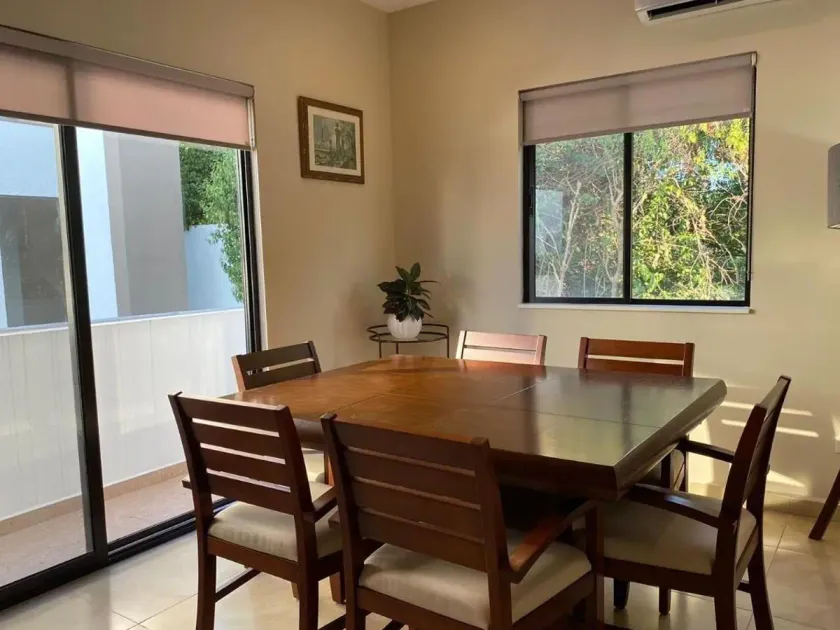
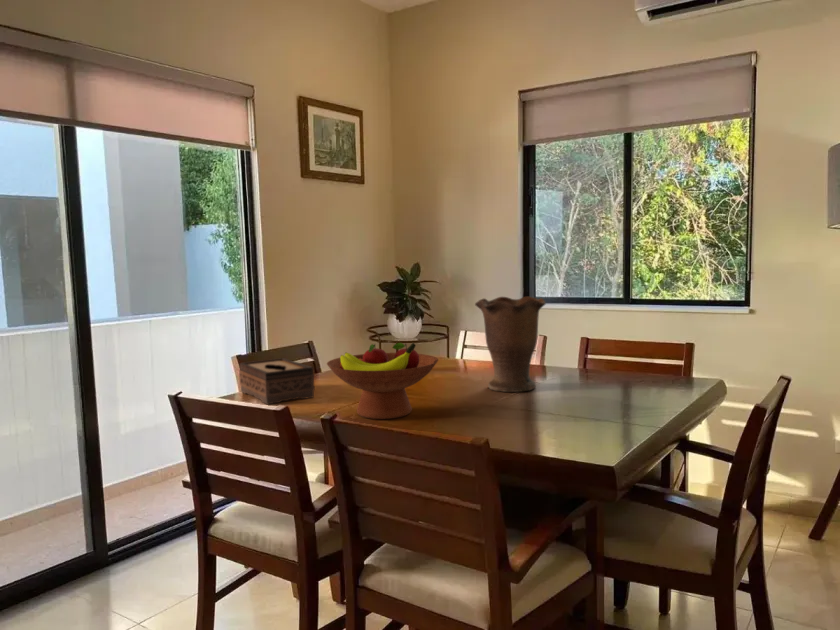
+ vase [474,296,547,393]
+ tissue box [238,357,315,405]
+ fruit bowl [326,342,439,420]
